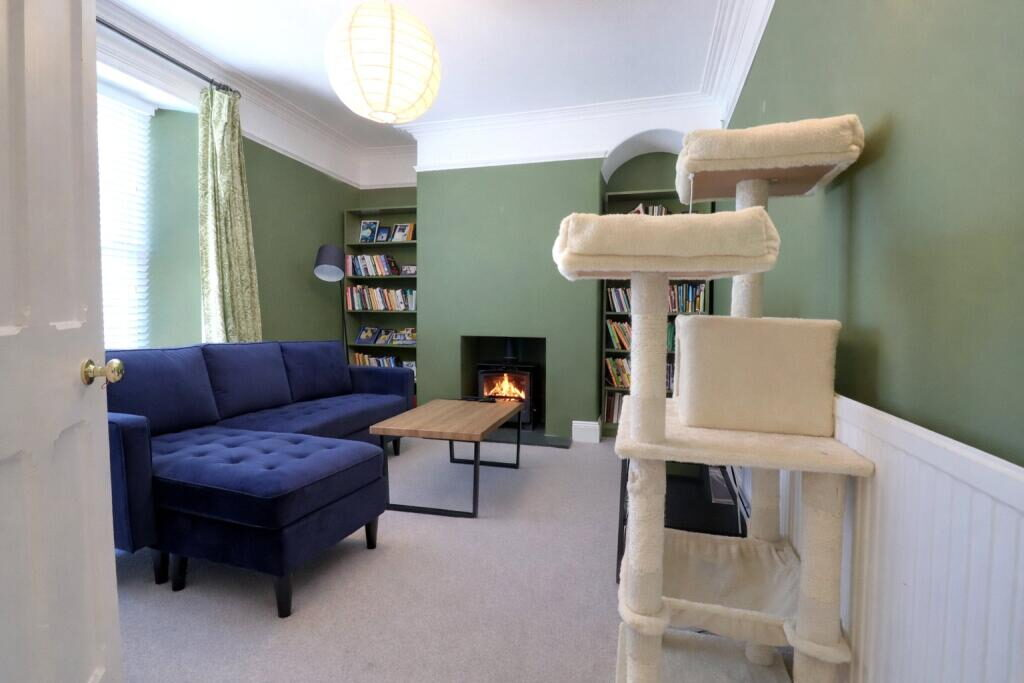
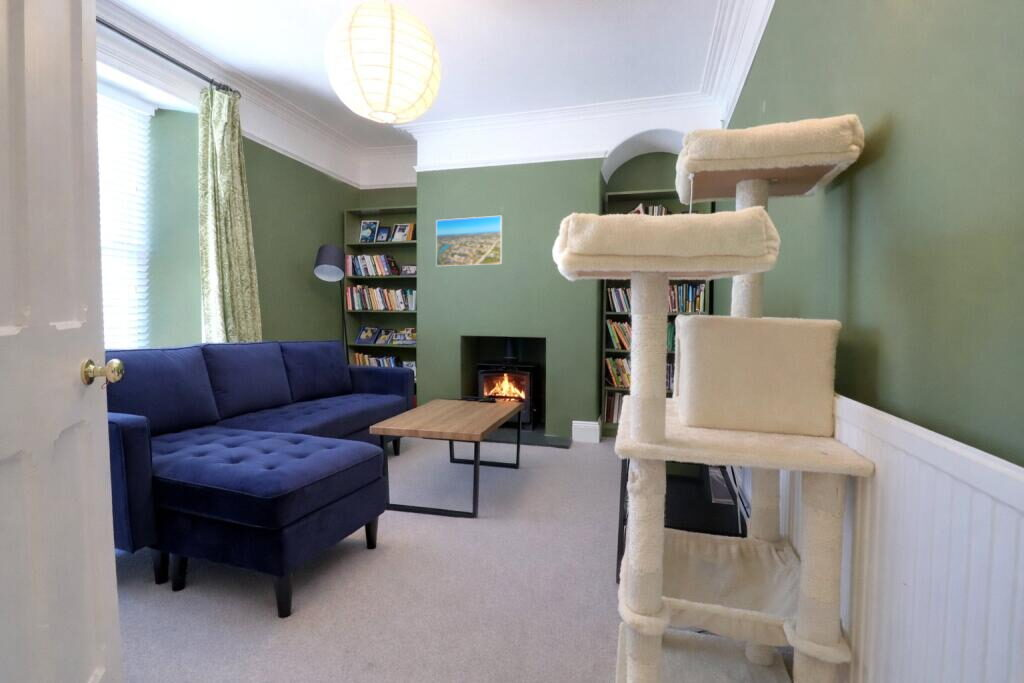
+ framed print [435,215,503,268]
